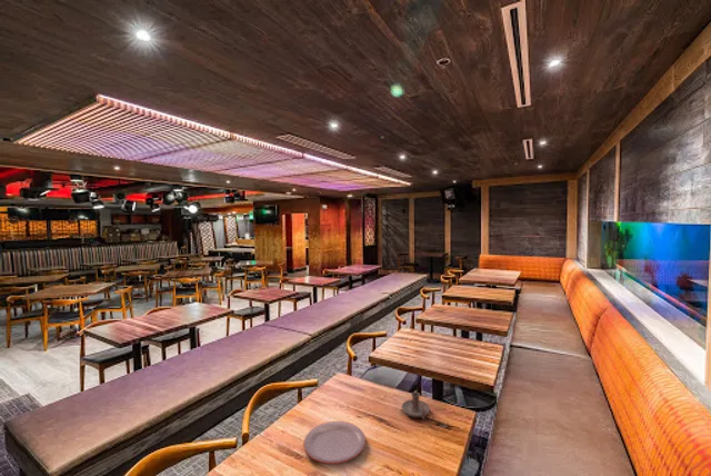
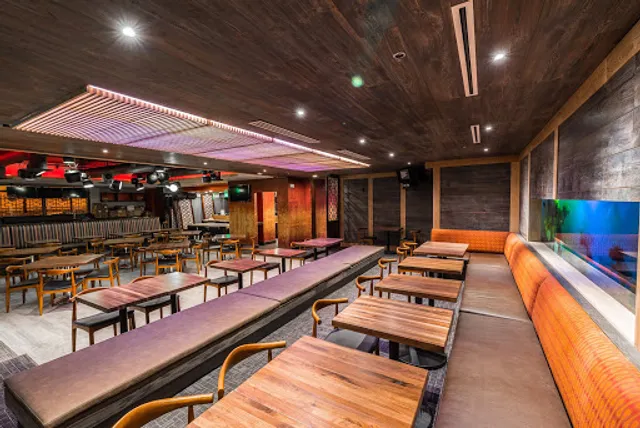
- plate [302,420,367,465]
- candle holder [401,390,431,420]
